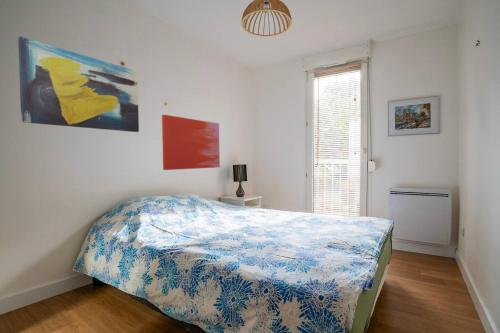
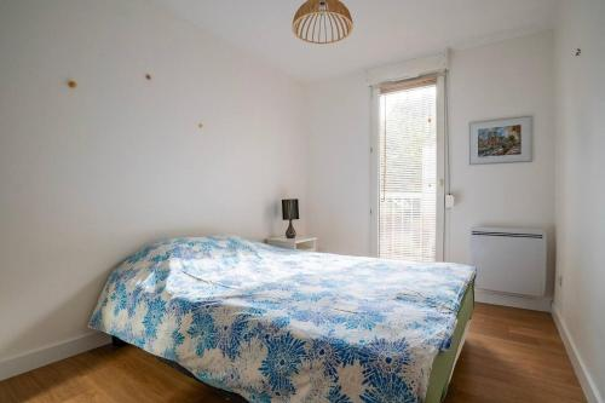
- wall art [17,35,140,133]
- wall art [161,114,221,171]
